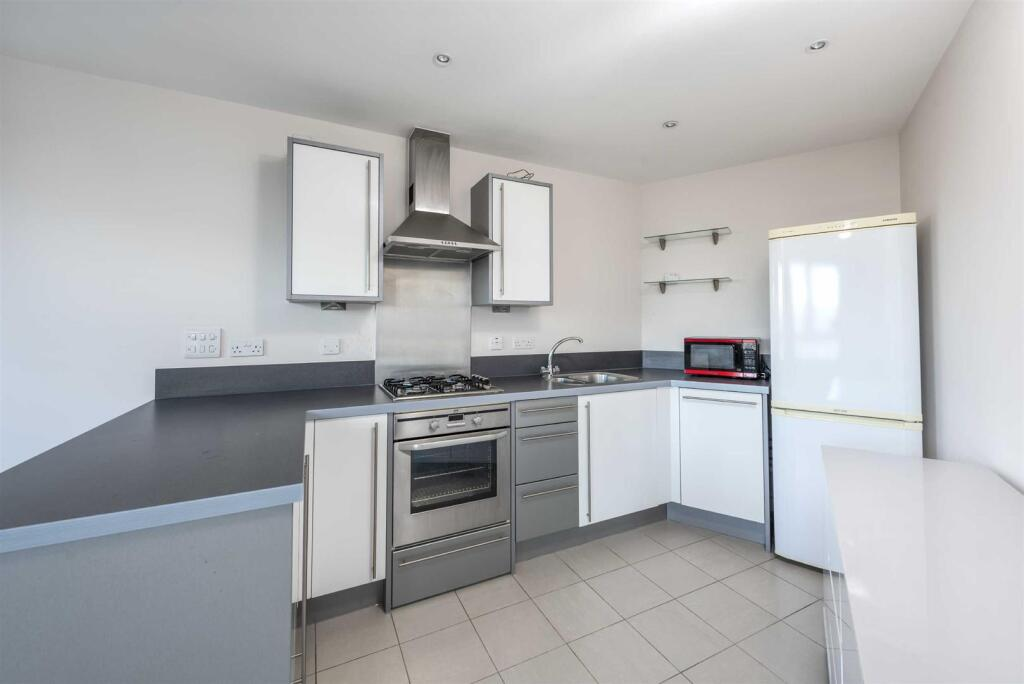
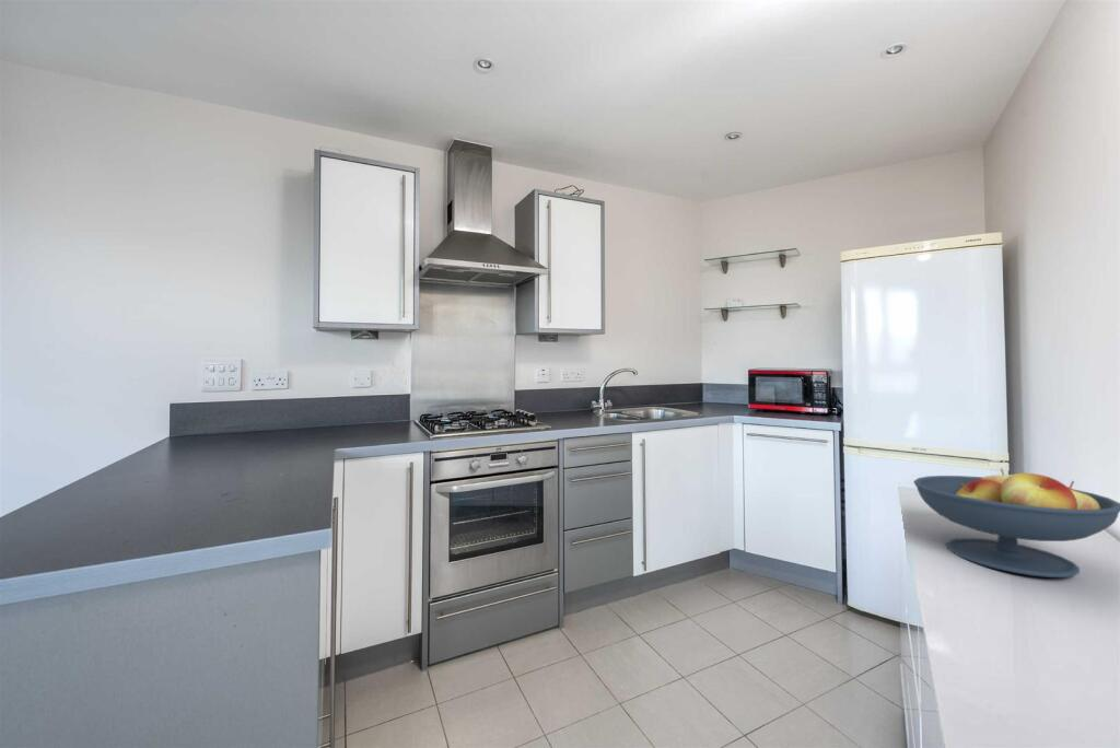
+ fruit bowl [912,467,1120,578]
